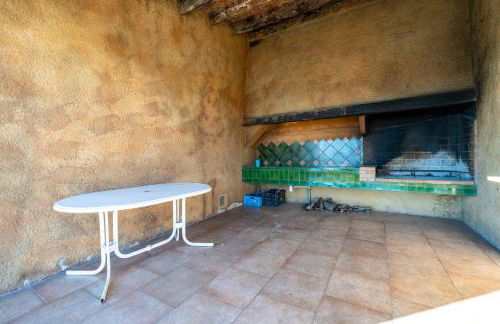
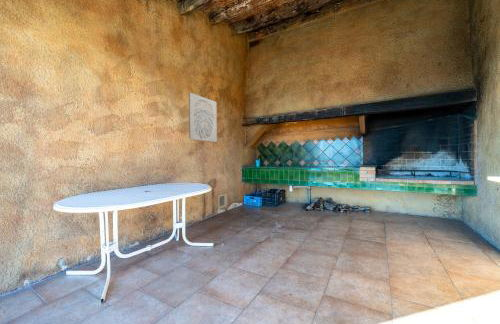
+ wall art [188,92,218,143]
